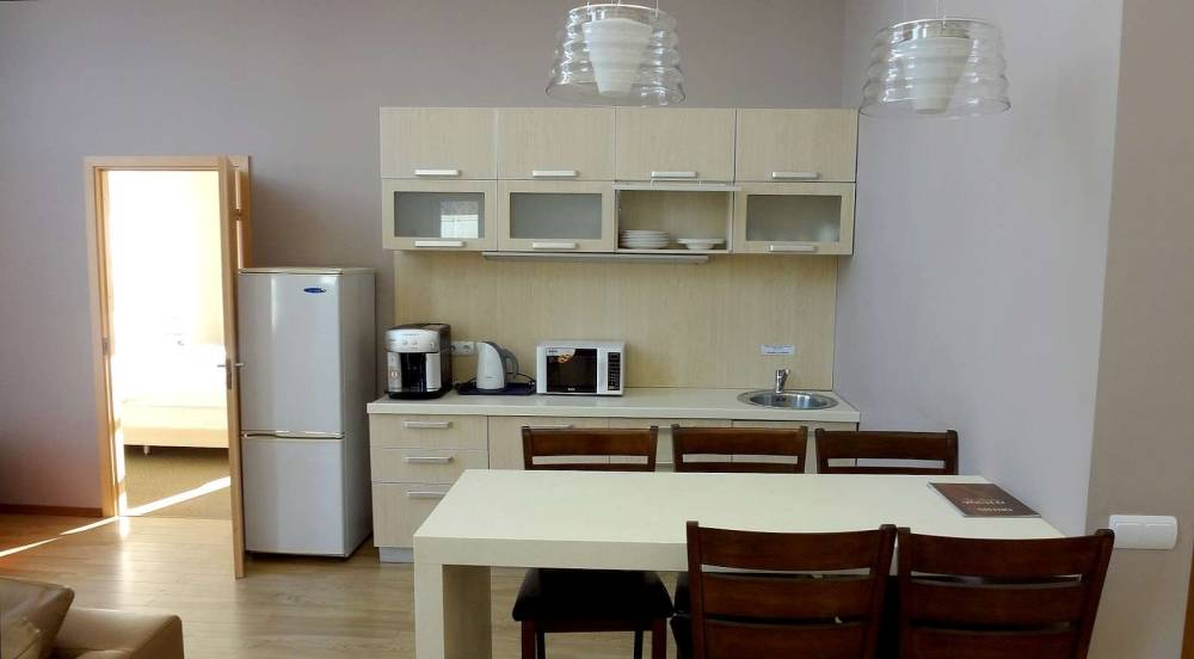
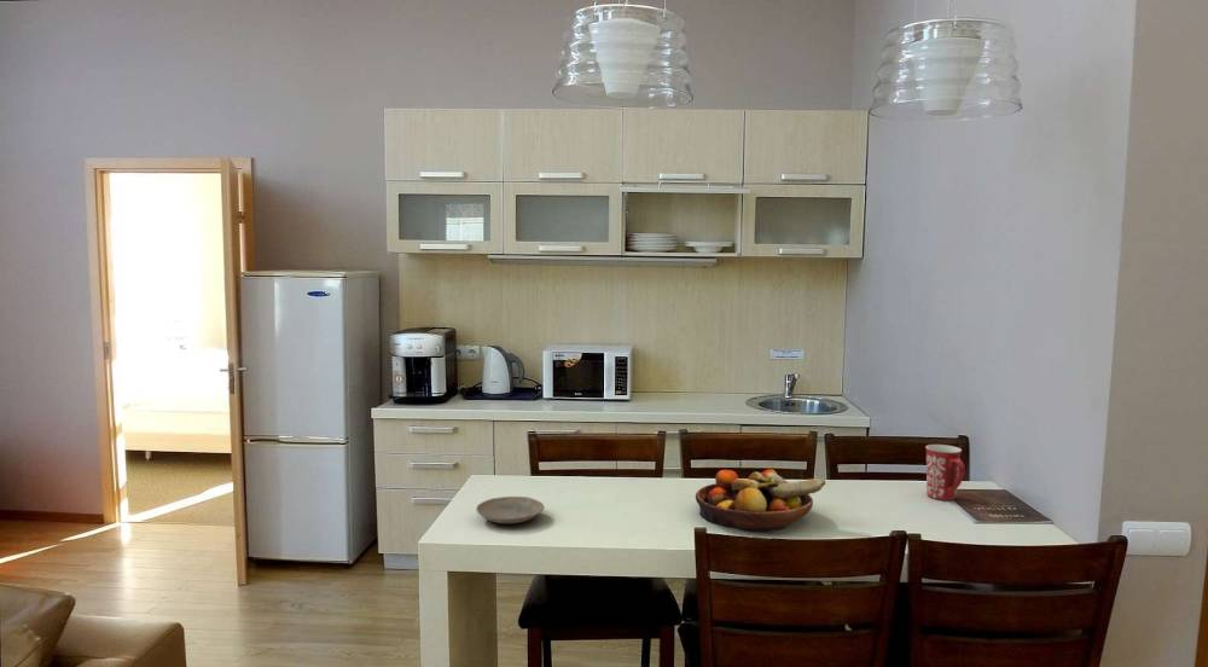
+ plate [475,495,545,524]
+ fruit bowl [695,468,826,532]
+ mug [924,443,966,501]
